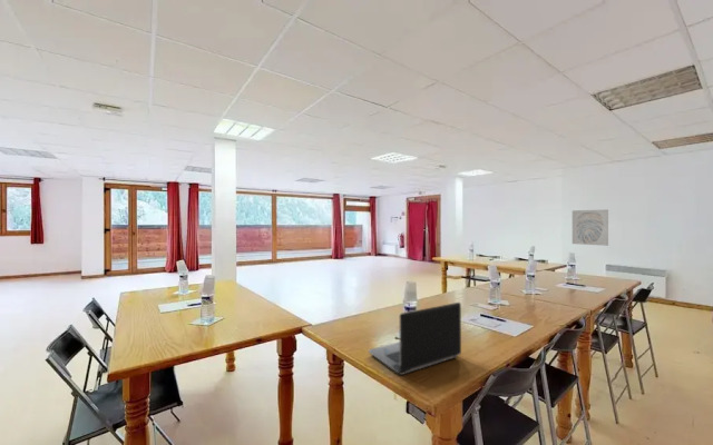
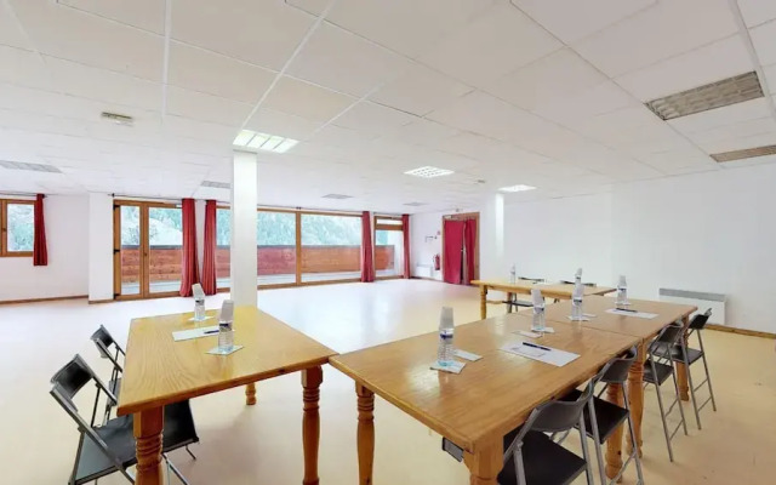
- wall art [572,208,609,247]
- laptop computer [368,301,462,376]
